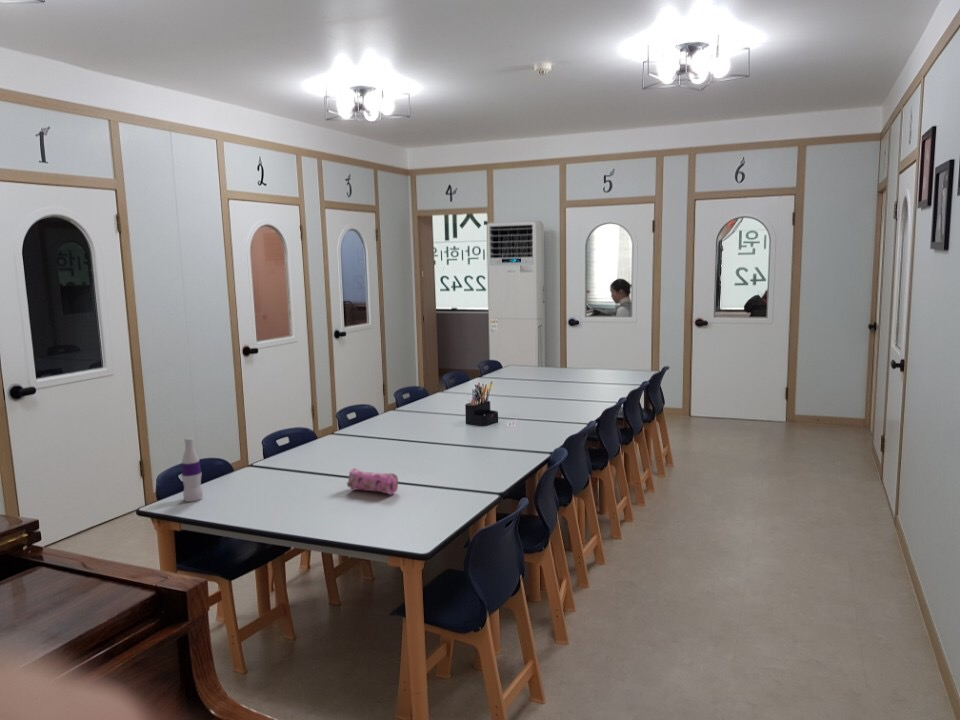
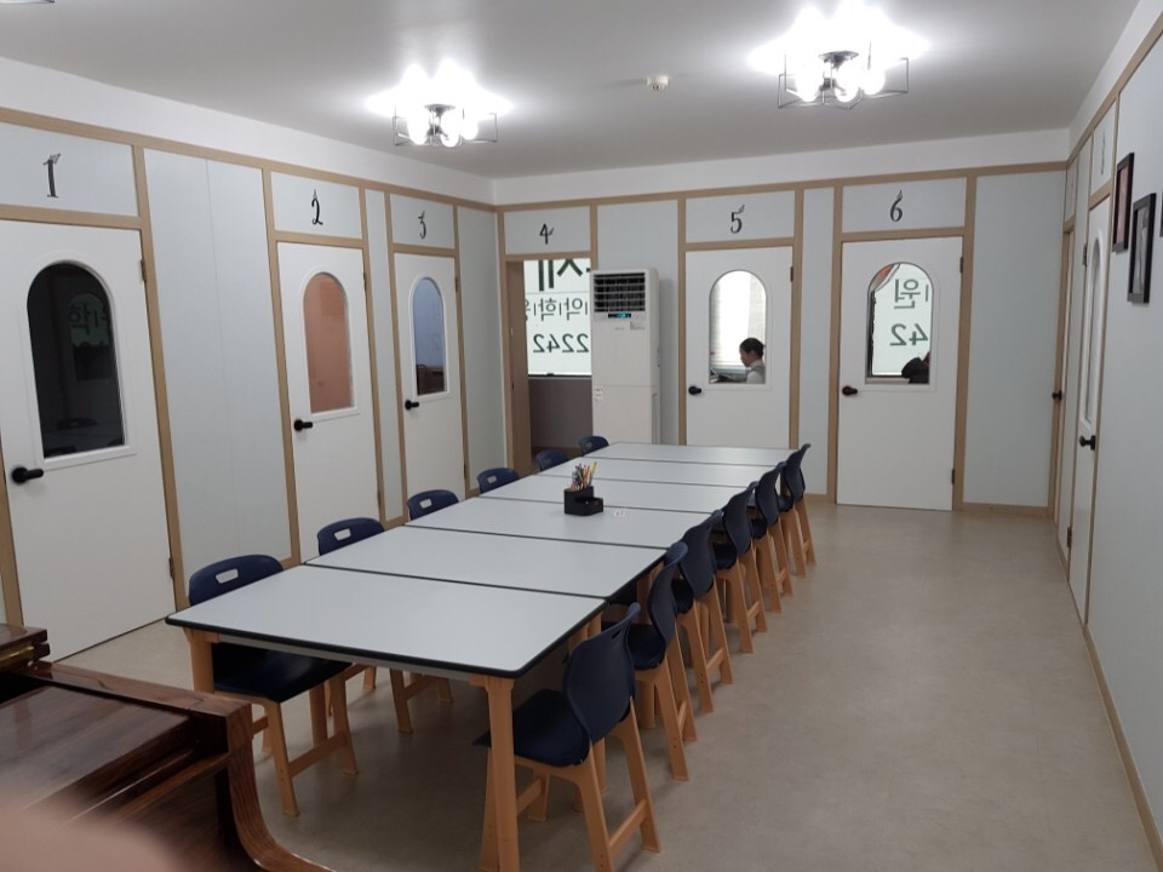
- bottle [180,437,204,503]
- pencil case [346,467,399,496]
